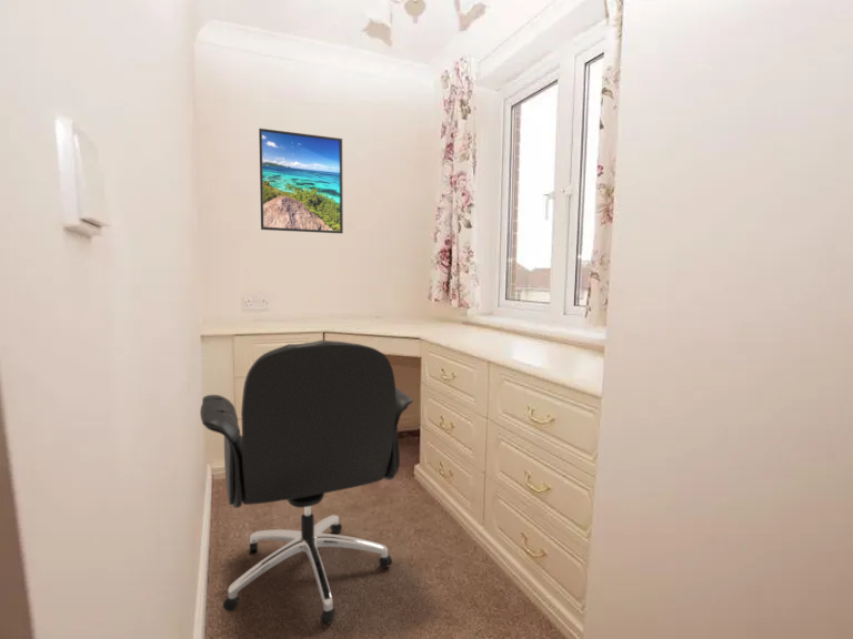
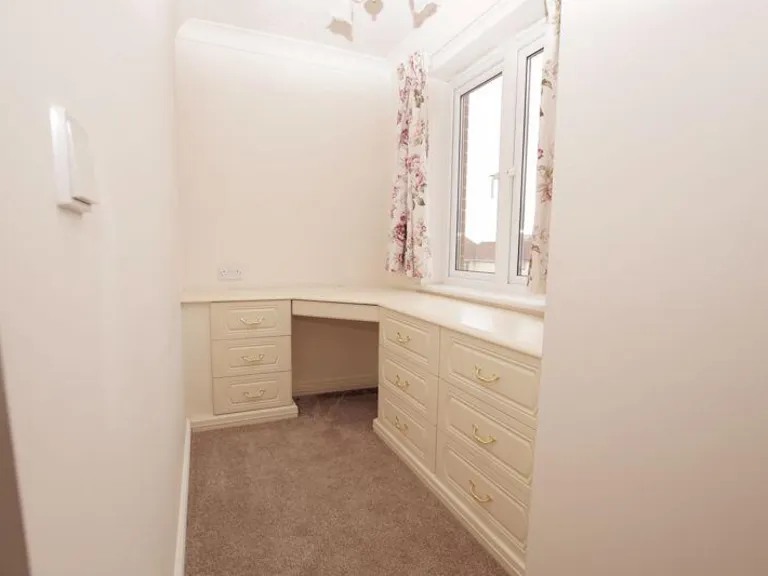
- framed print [258,128,344,234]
- office chair [199,339,414,626]
